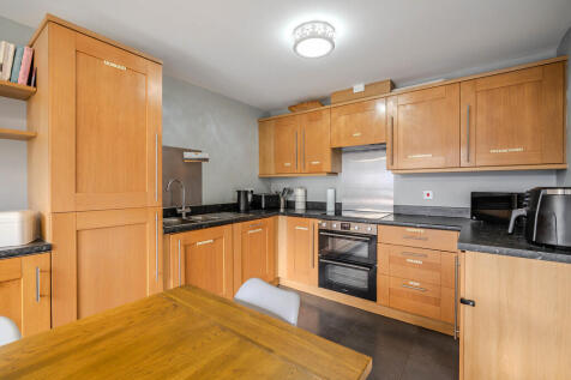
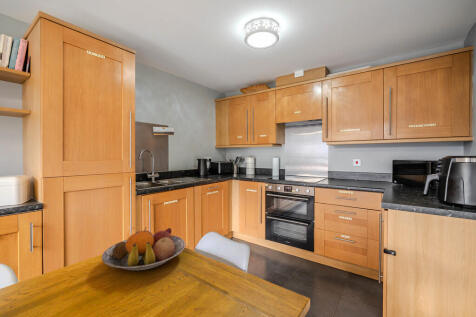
+ fruit bowl [101,226,186,271]
